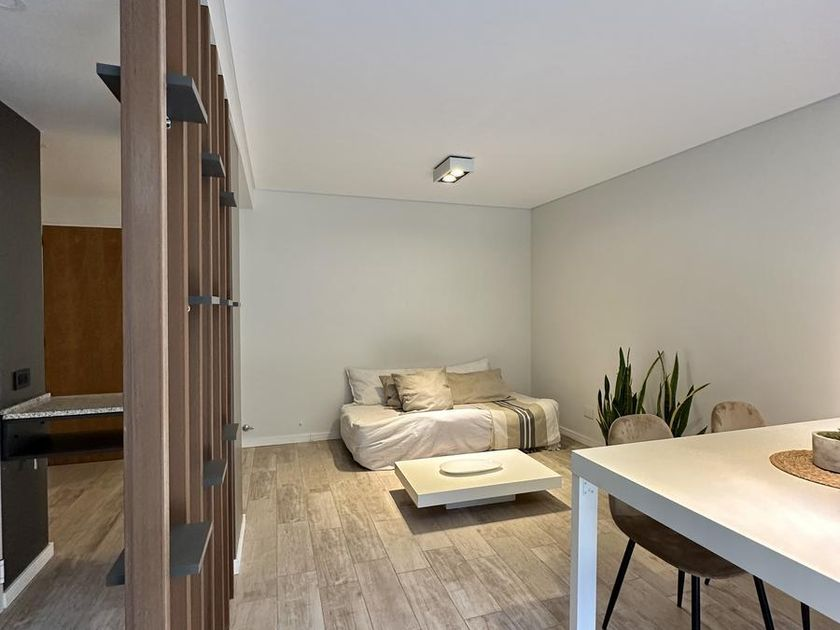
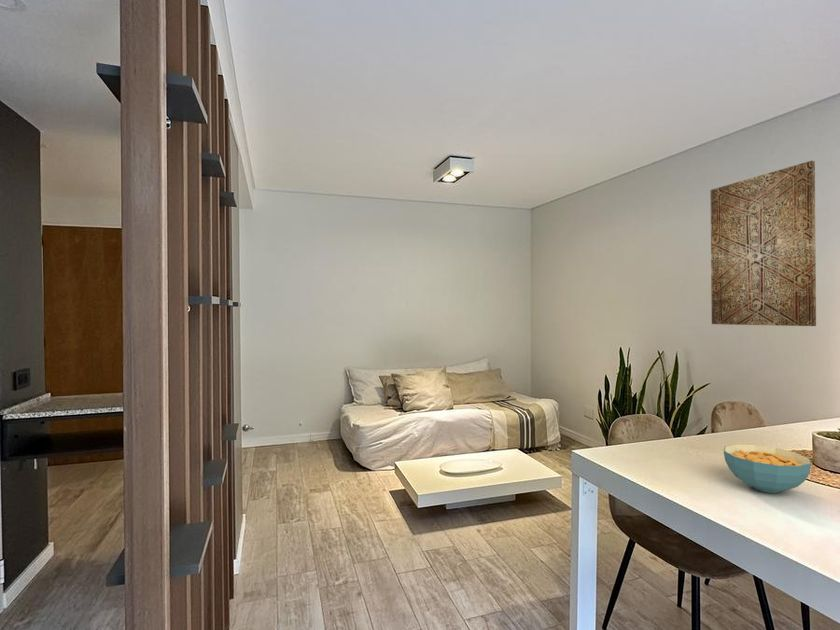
+ cereal bowl [723,443,812,494]
+ wall art [710,160,817,327]
